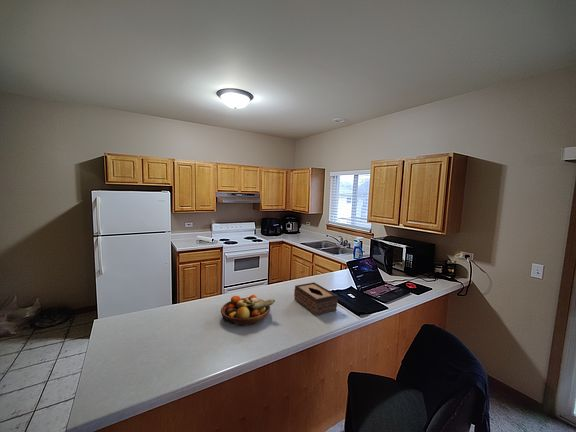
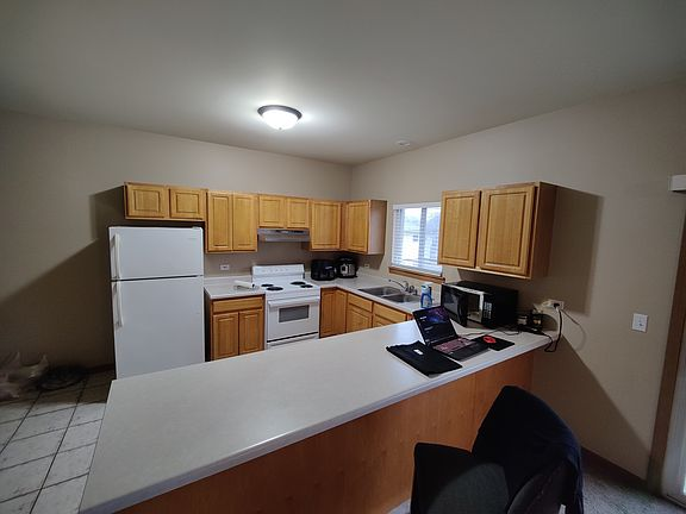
- fruit bowl [220,294,276,327]
- tissue box [293,281,338,317]
